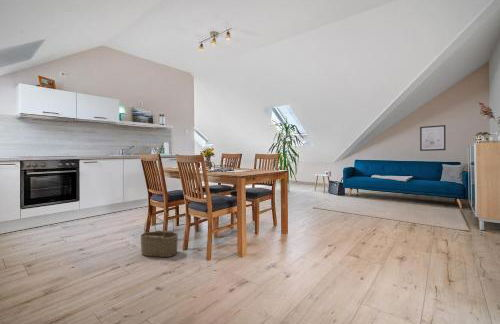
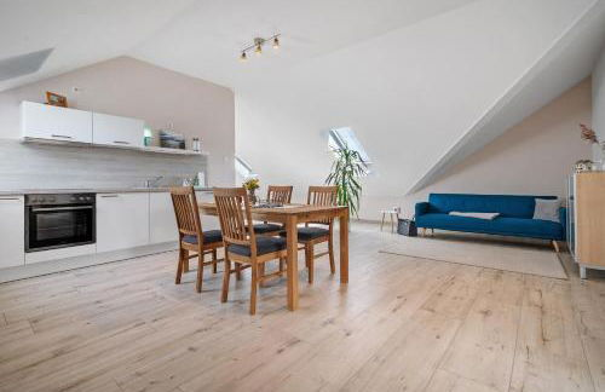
- wicker basket [140,213,179,258]
- wall art [419,124,447,152]
